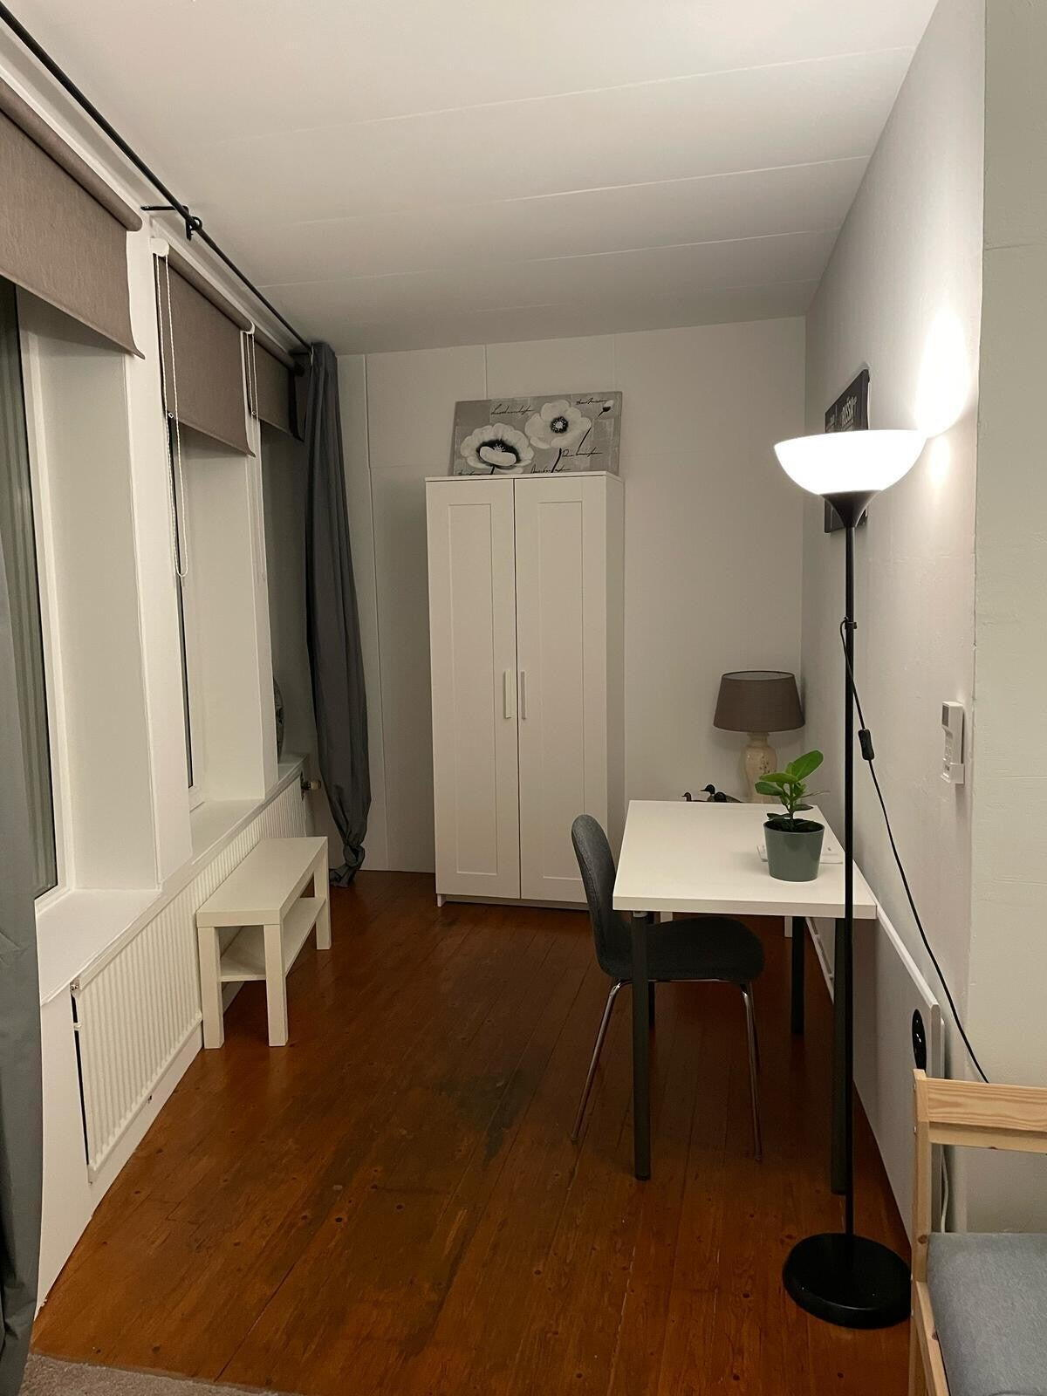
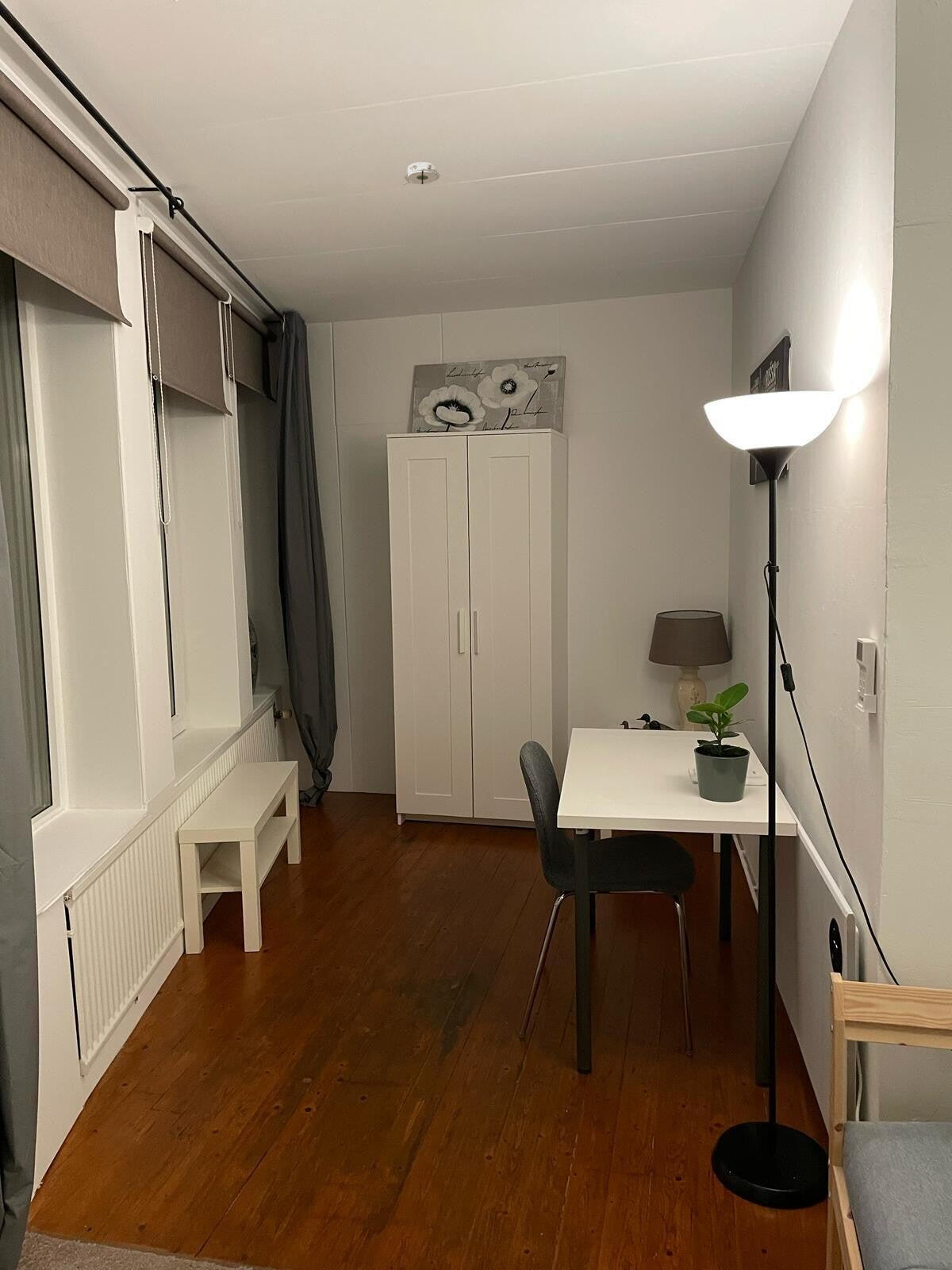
+ smoke detector [403,161,441,186]
